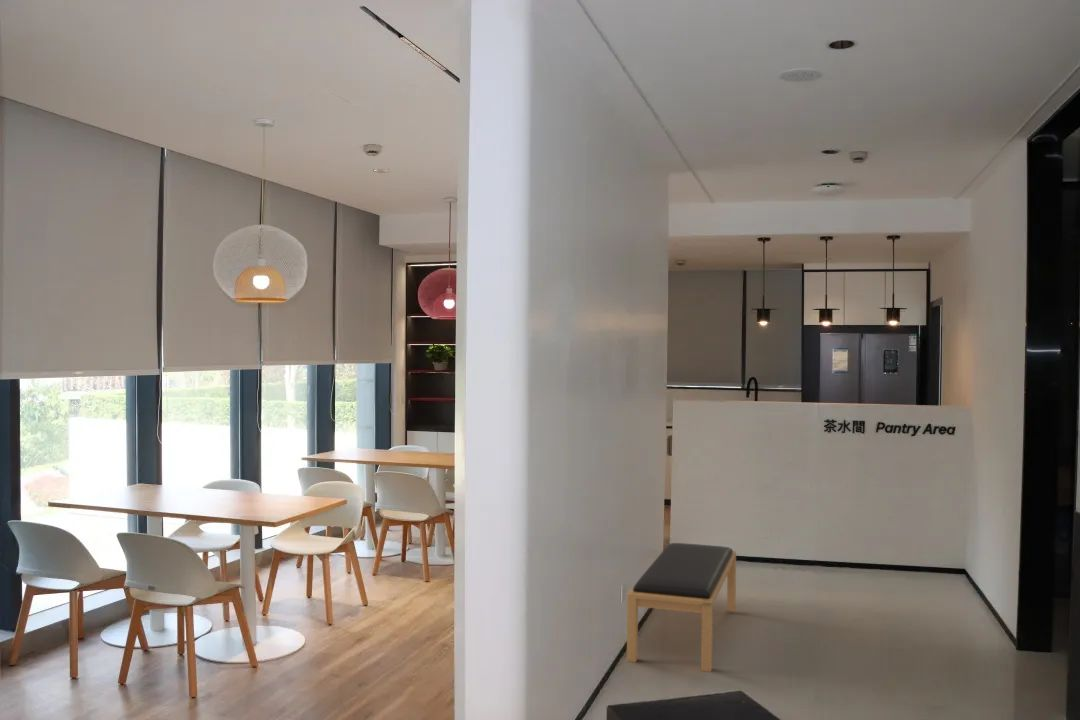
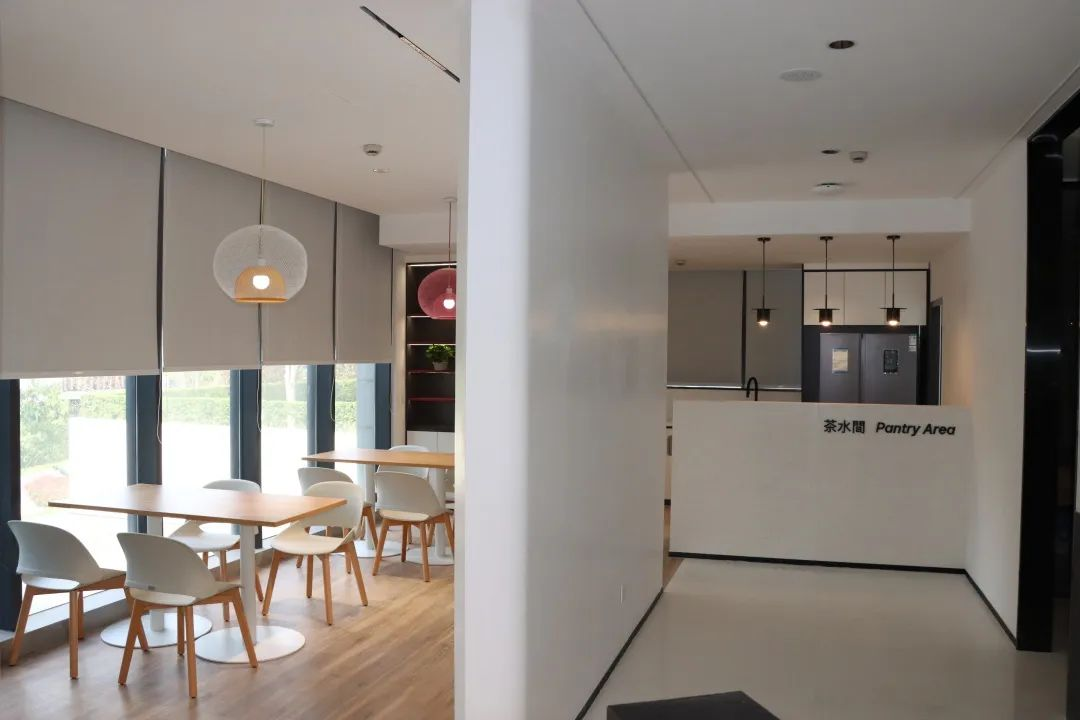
- bench [626,542,737,673]
